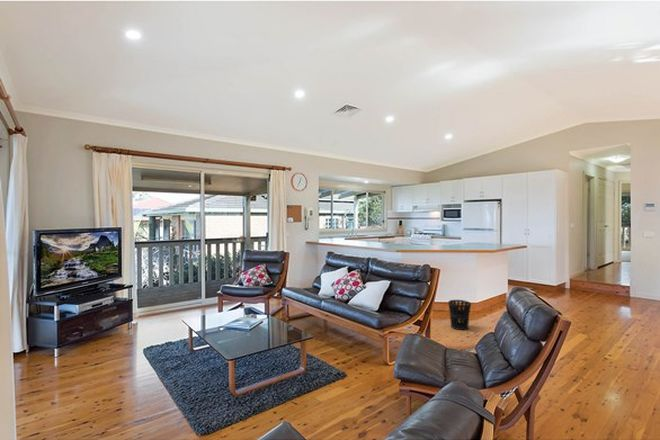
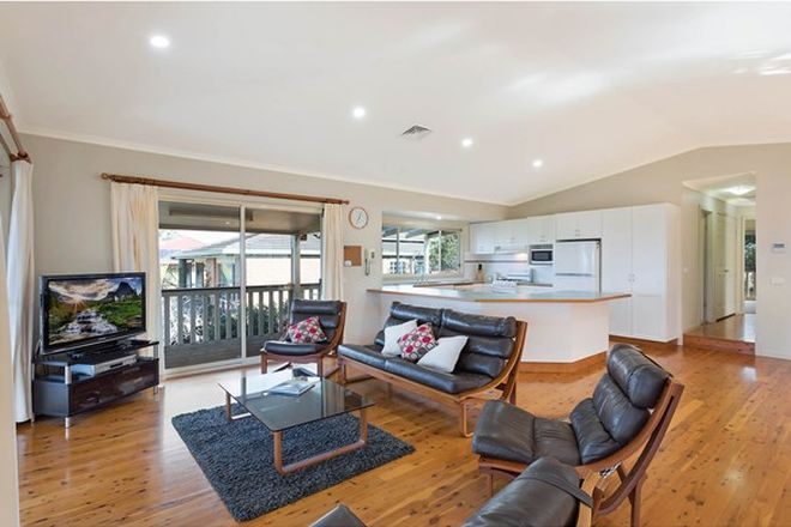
- wastebasket [447,299,472,331]
